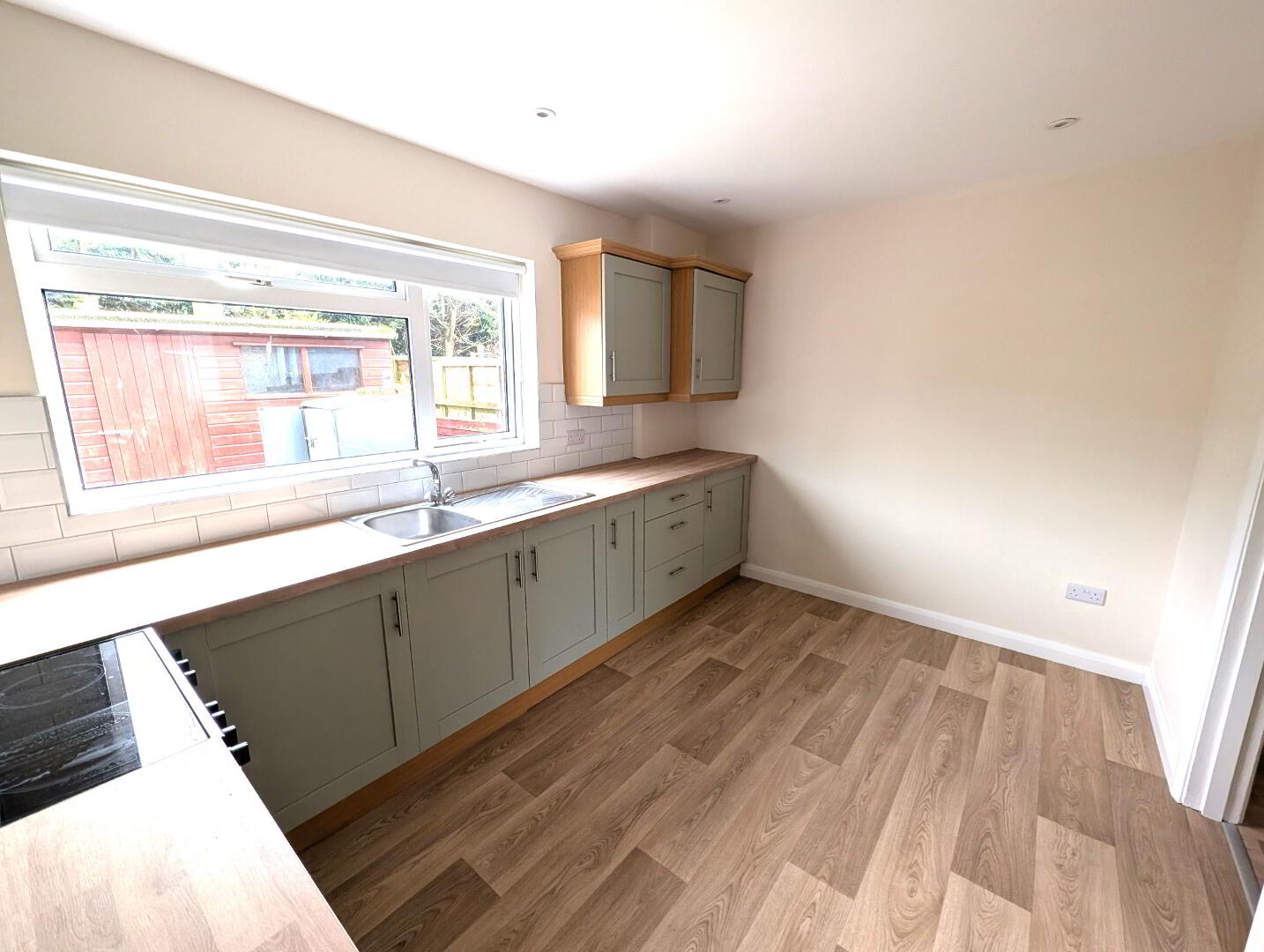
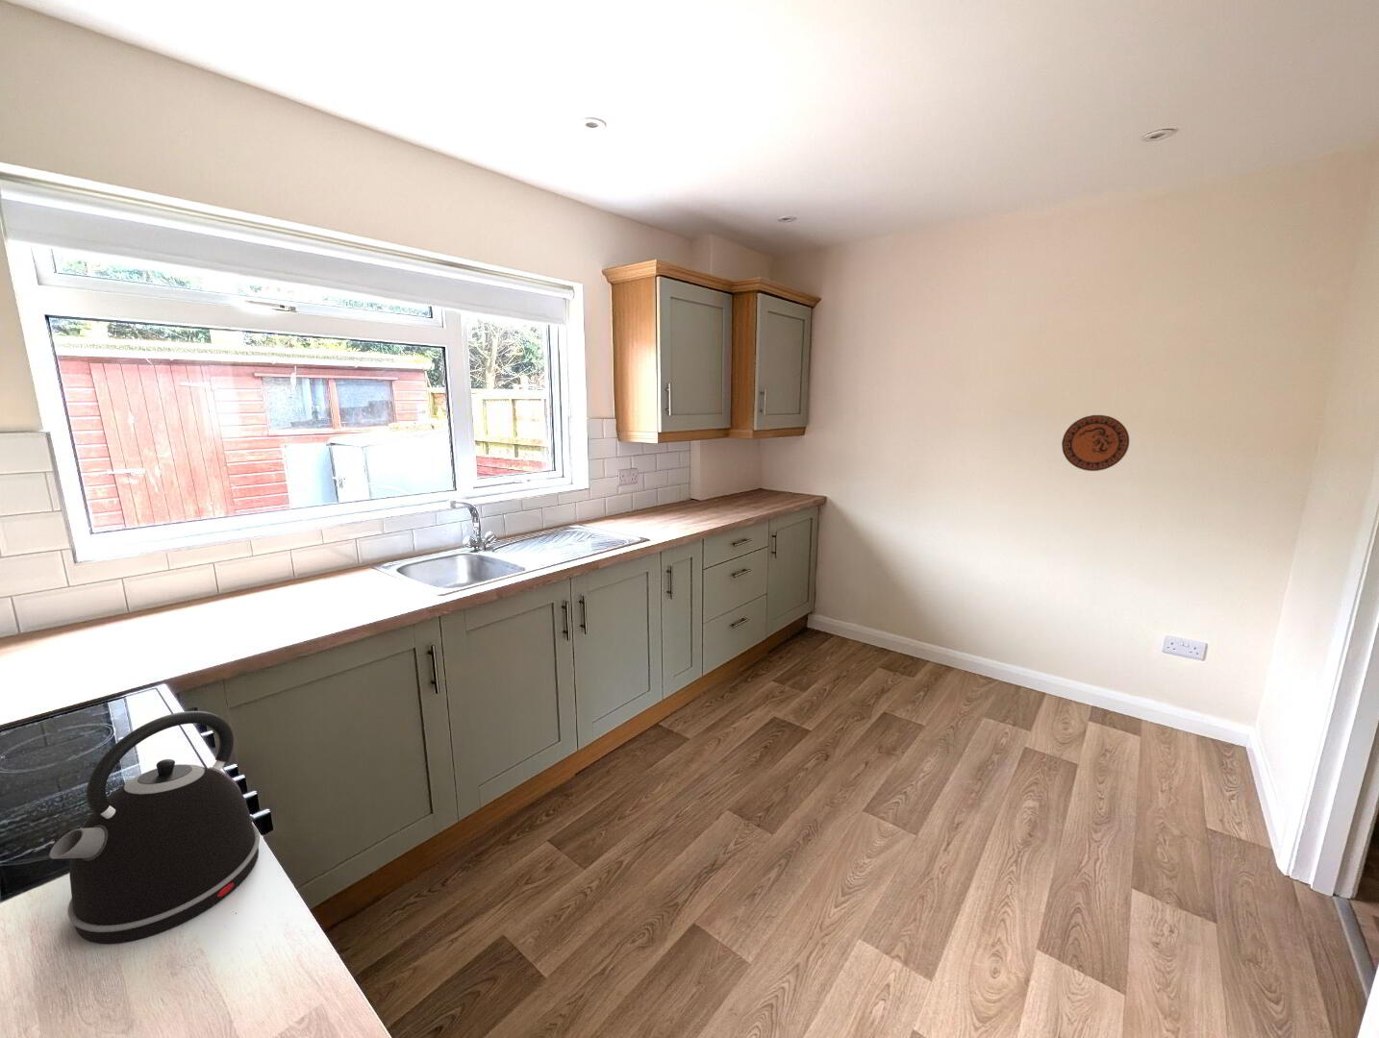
+ decorative plate [1060,414,1130,472]
+ kettle [49,710,261,944]
